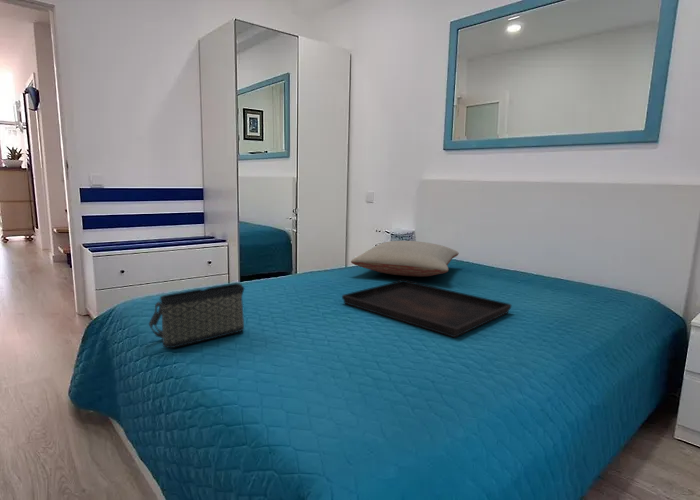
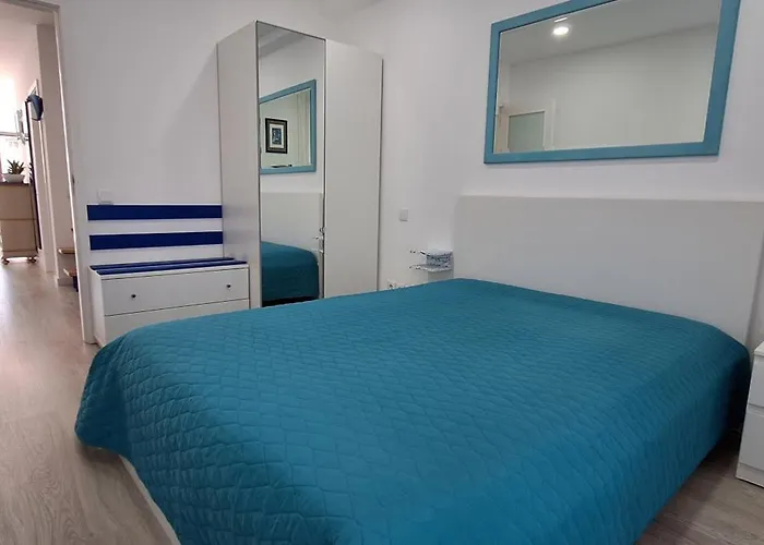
- pillow [350,240,459,278]
- serving tray [341,279,512,338]
- handbag [148,282,245,349]
